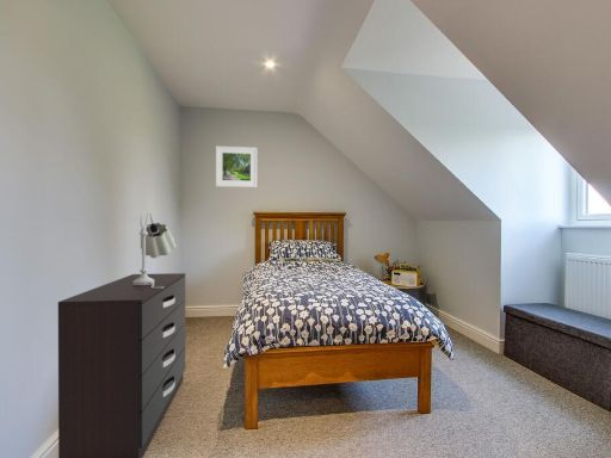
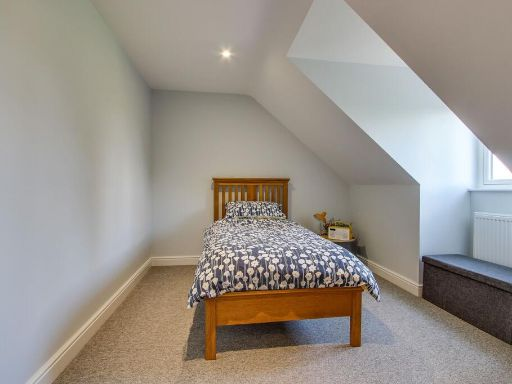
- table lamp [134,211,178,289]
- dresser [57,272,186,458]
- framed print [215,144,258,188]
